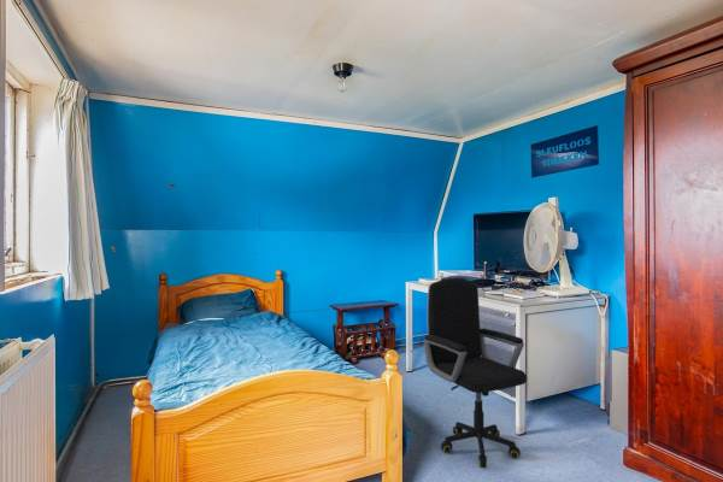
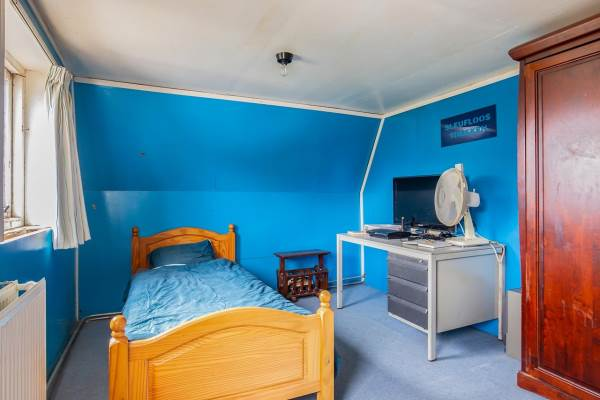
- office chair [422,277,528,469]
